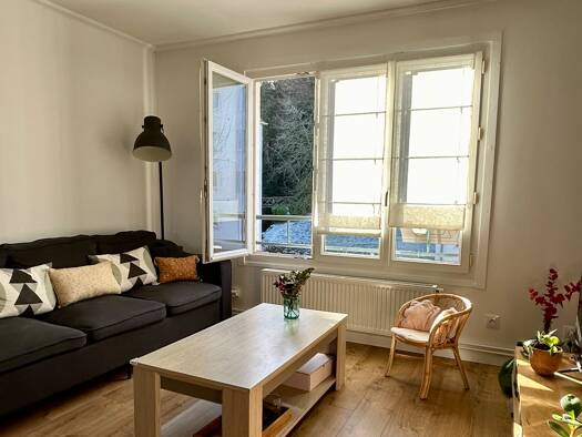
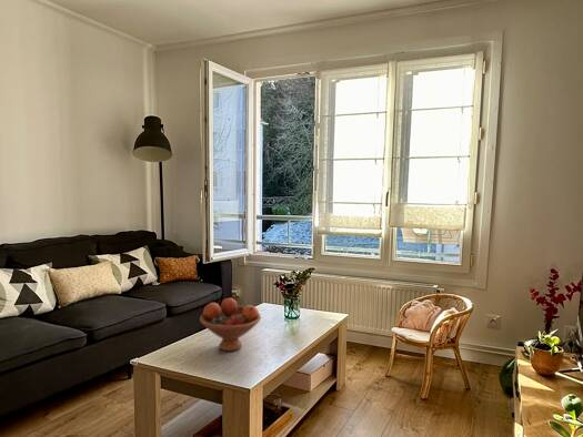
+ fruit bowl [199,297,262,352]
